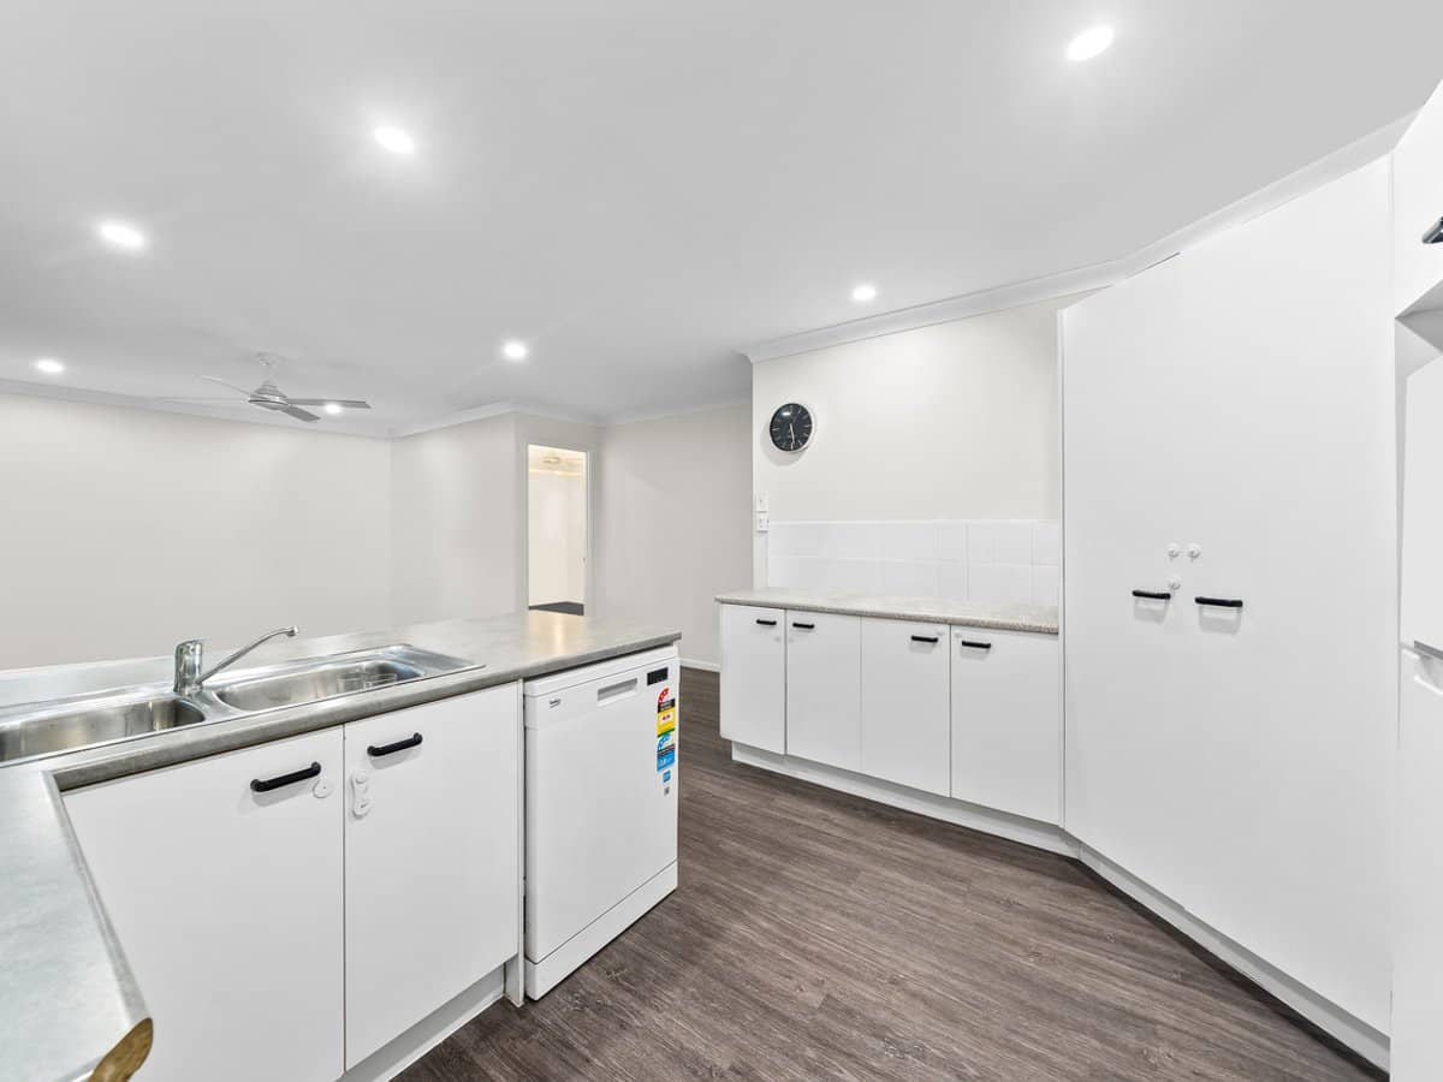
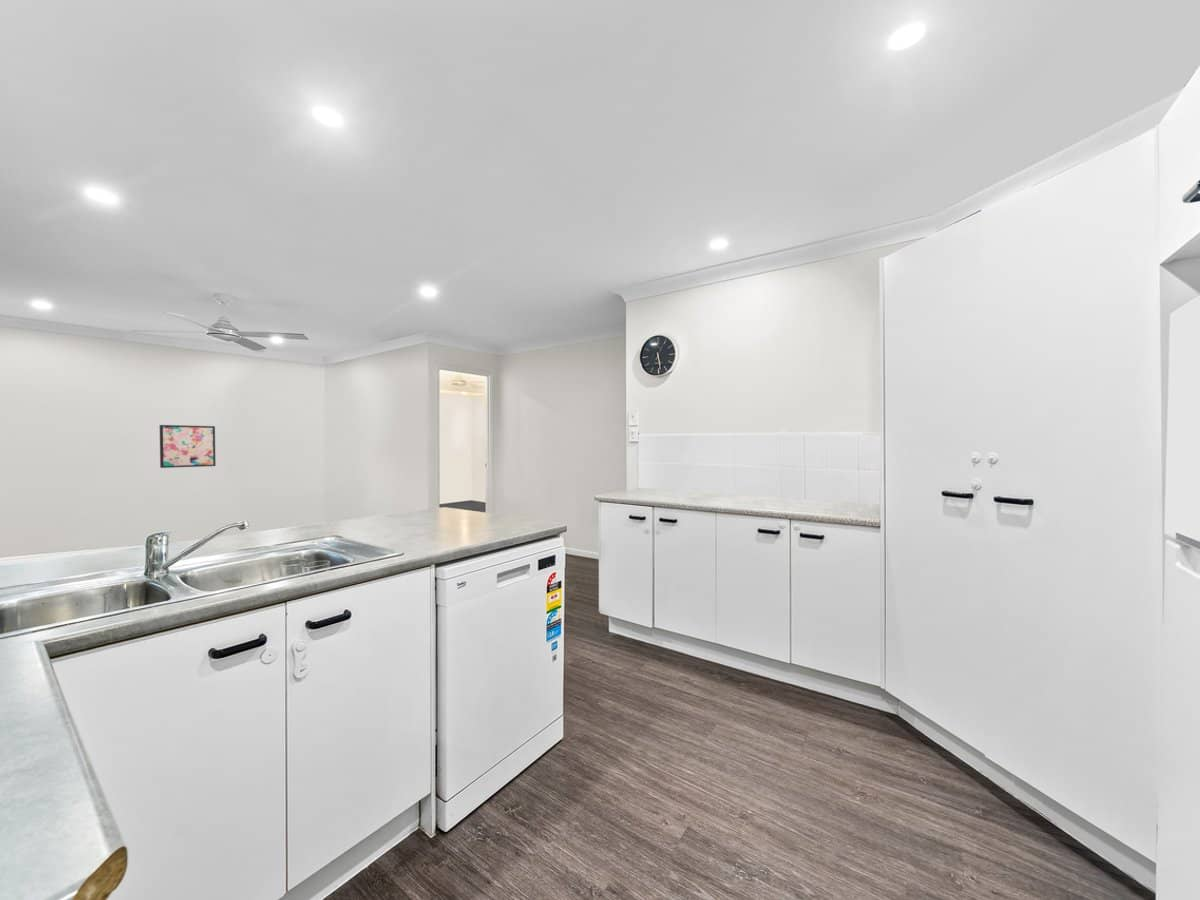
+ wall art [159,424,217,469]
